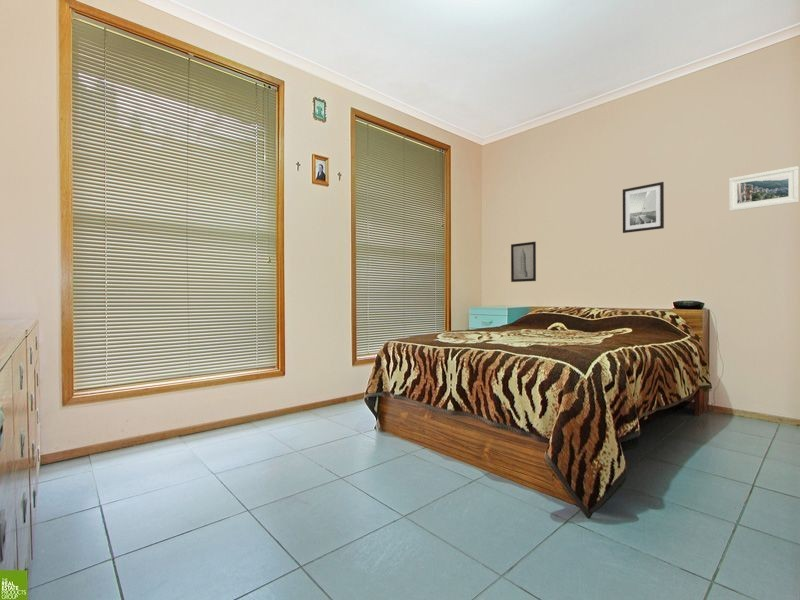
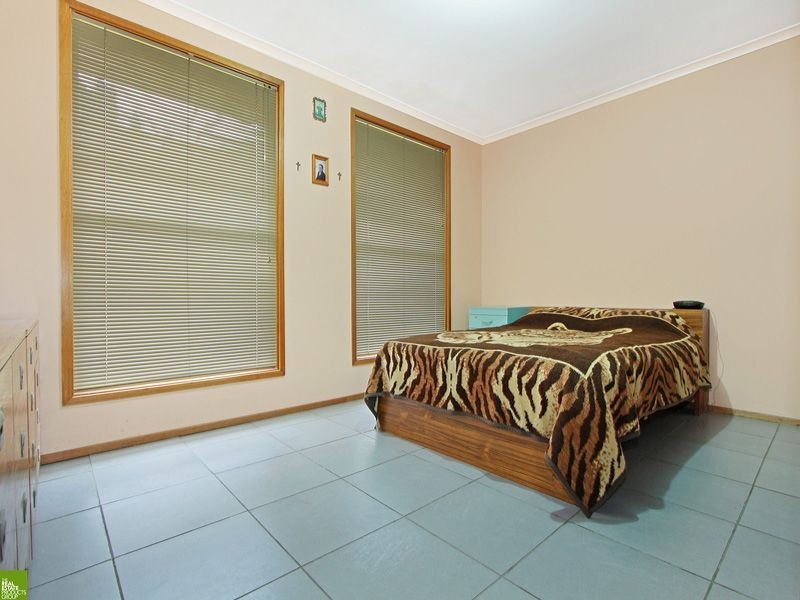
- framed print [728,165,800,212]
- wall art [622,181,665,234]
- wall art [510,241,537,283]
